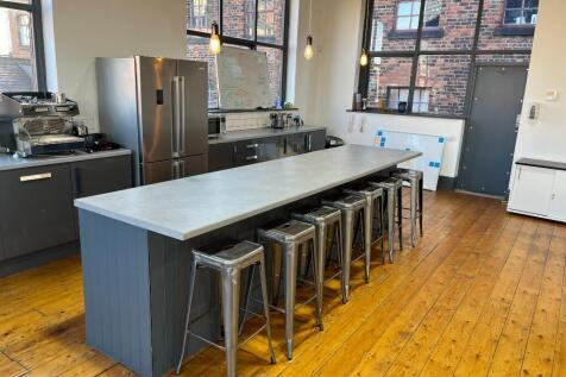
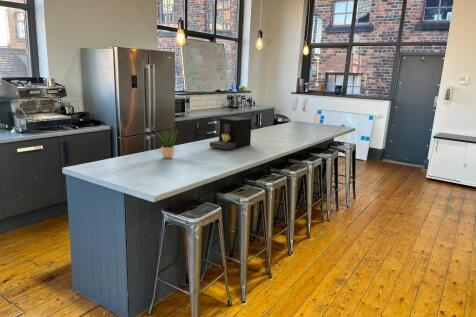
+ coffee maker [209,116,253,151]
+ potted plant [157,124,179,159]
